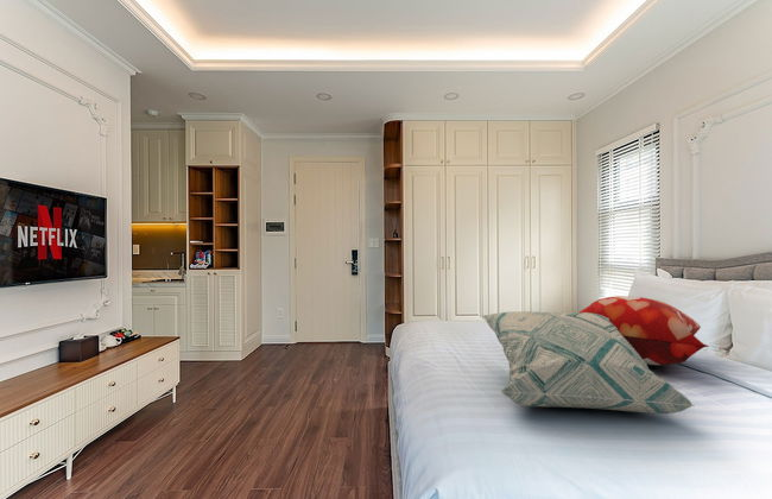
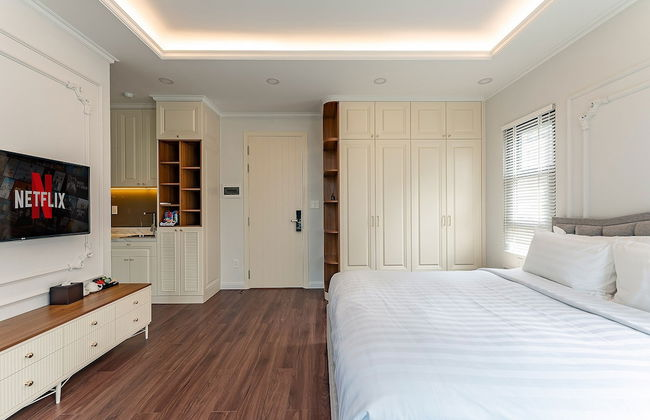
- decorative pillow [578,295,710,366]
- decorative pillow [481,310,696,415]
